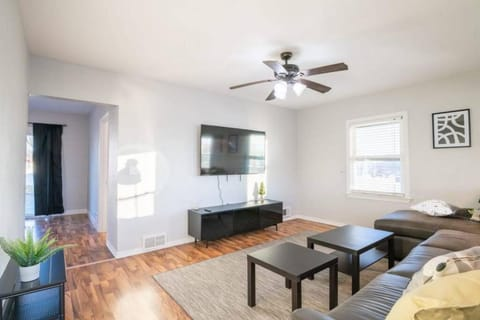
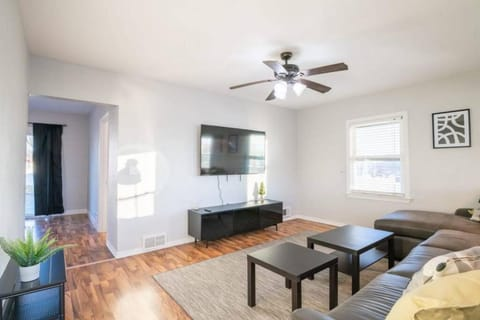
- decorative pillow [409,199,462,217]
